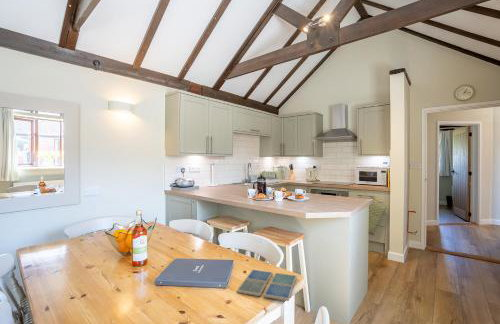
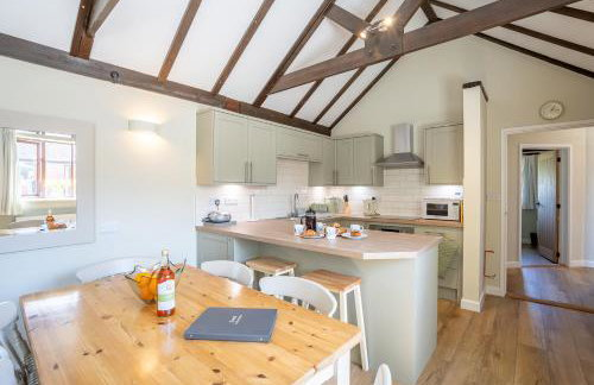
- drink coaster [236,269,298,302]
